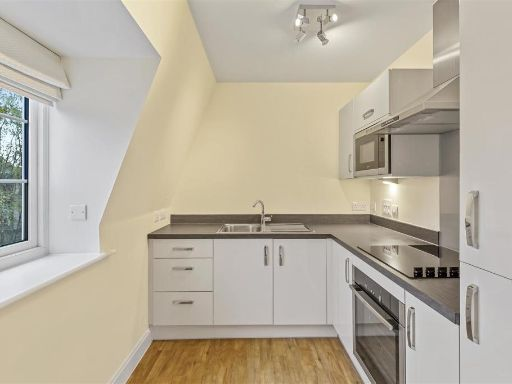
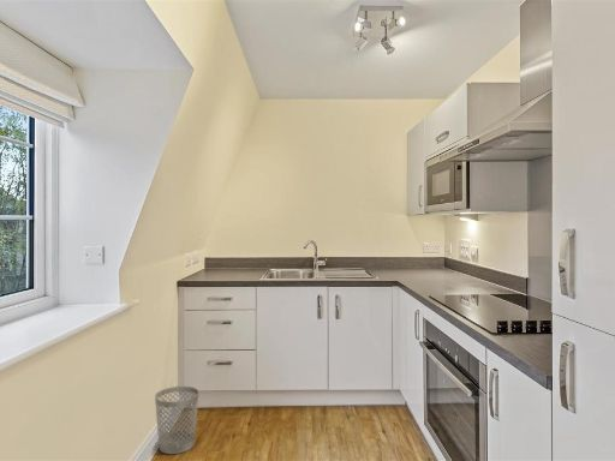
+ wastebasket [154,385,199,455]
